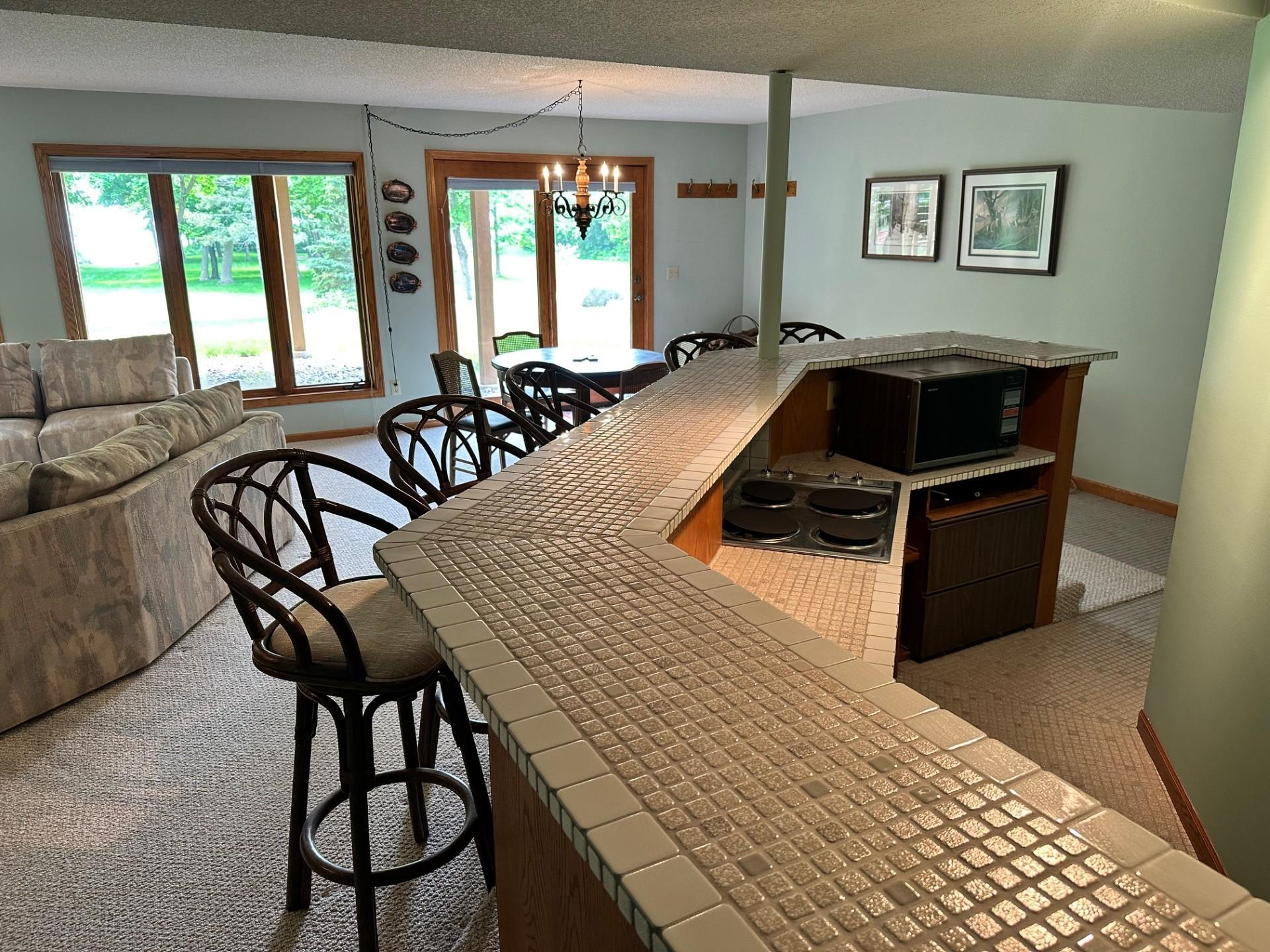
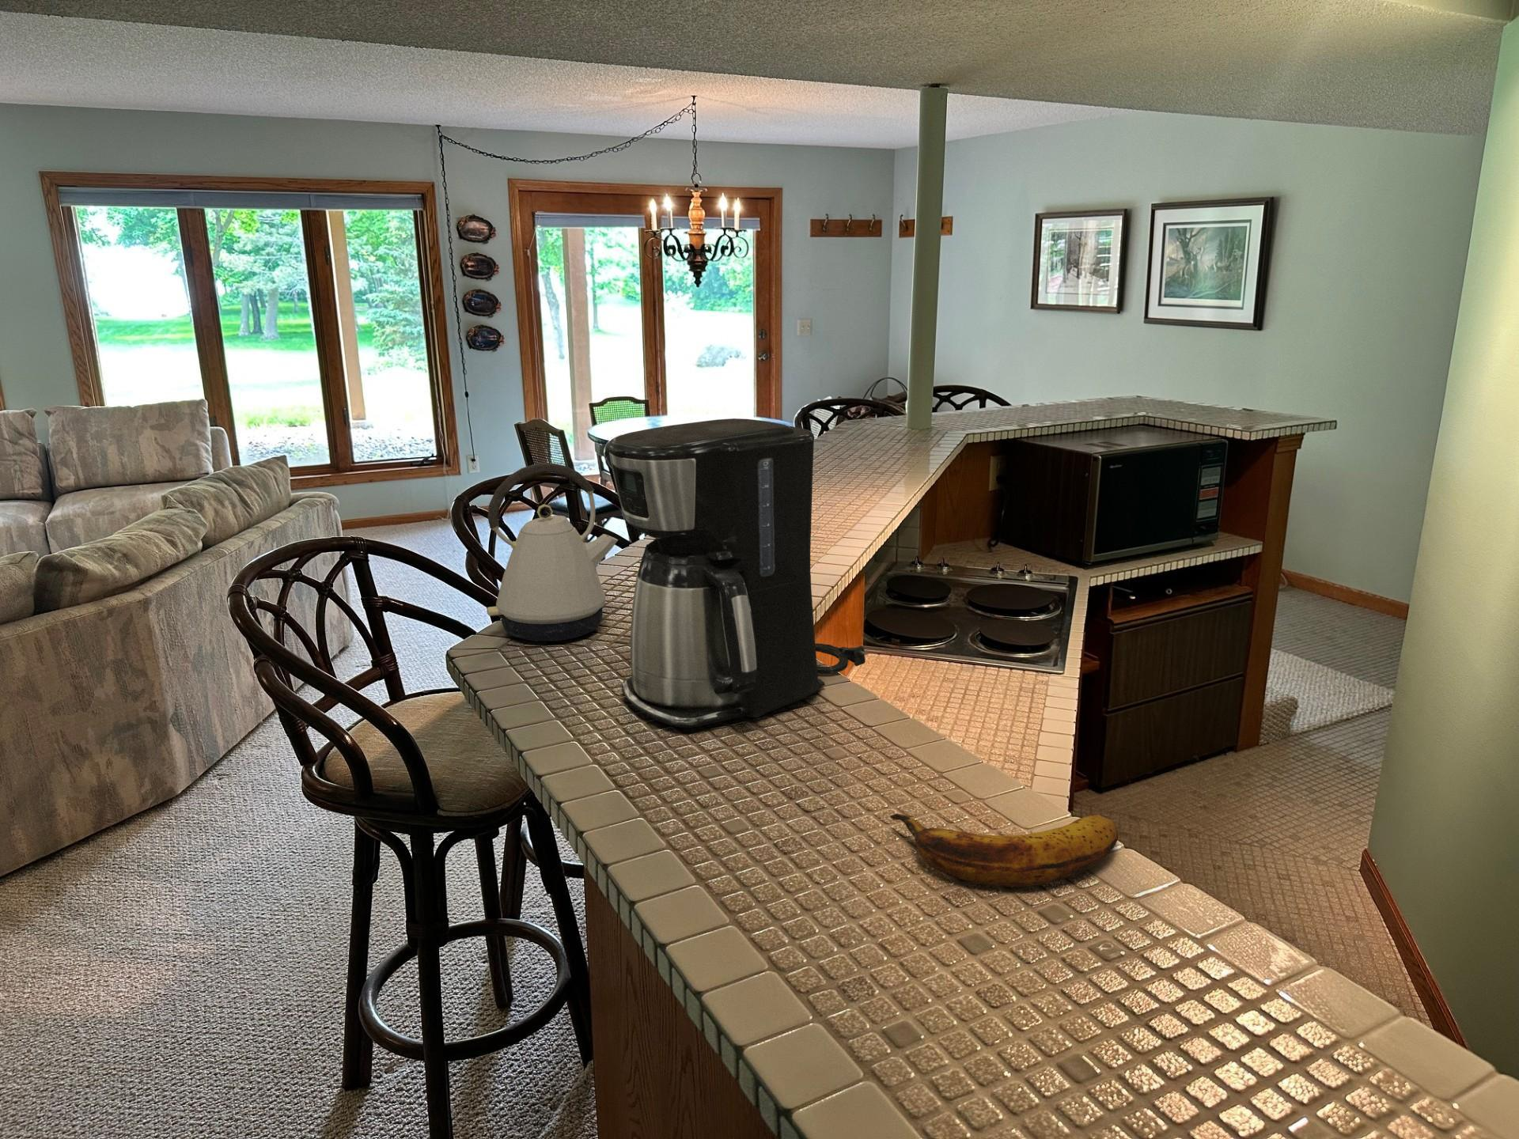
+ banana [889,814,1120,888]
+ coffee maker [608,418,870,729]
+ kettle [486,462,618,642]
